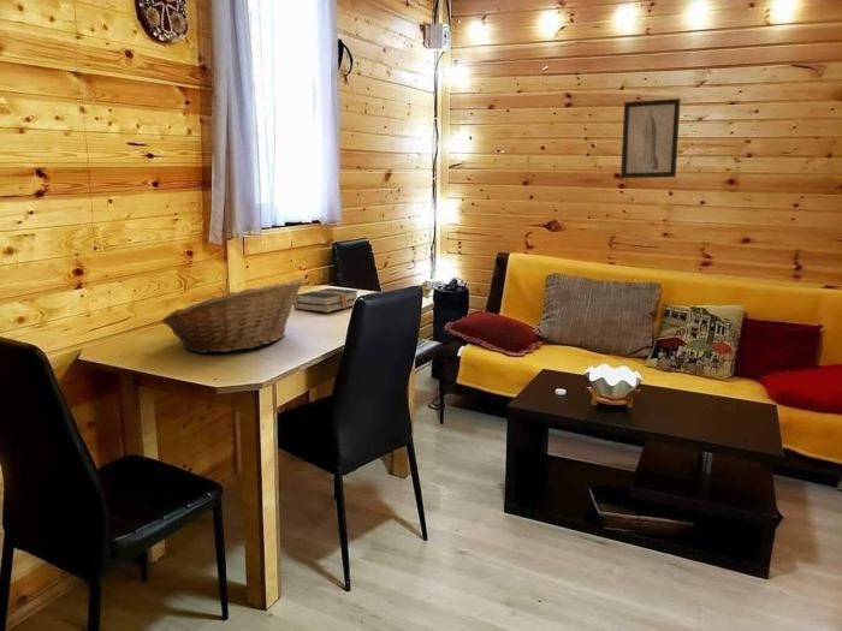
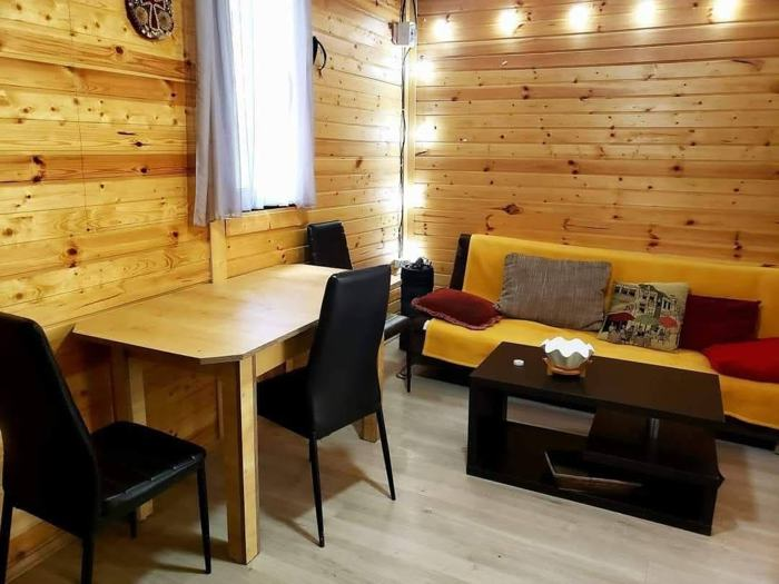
- fruit basket [160,278,306,355]
- hardback book [292,287,358,314]
- wall art [619,97,682,179]
